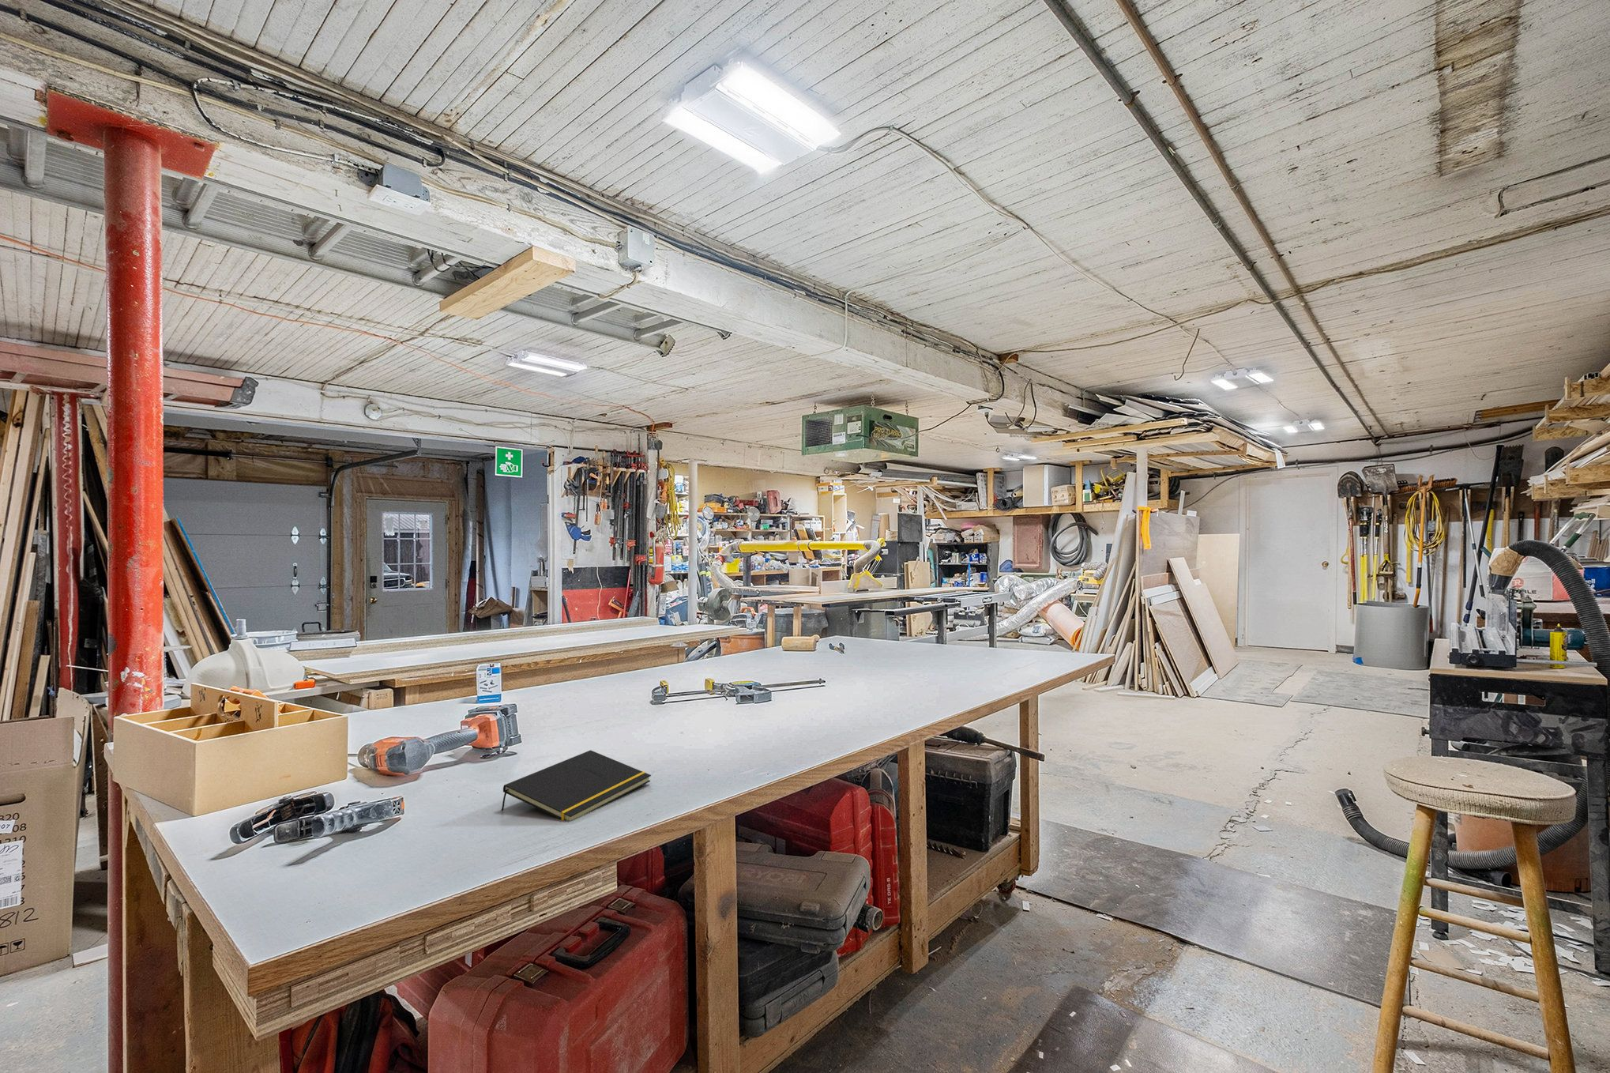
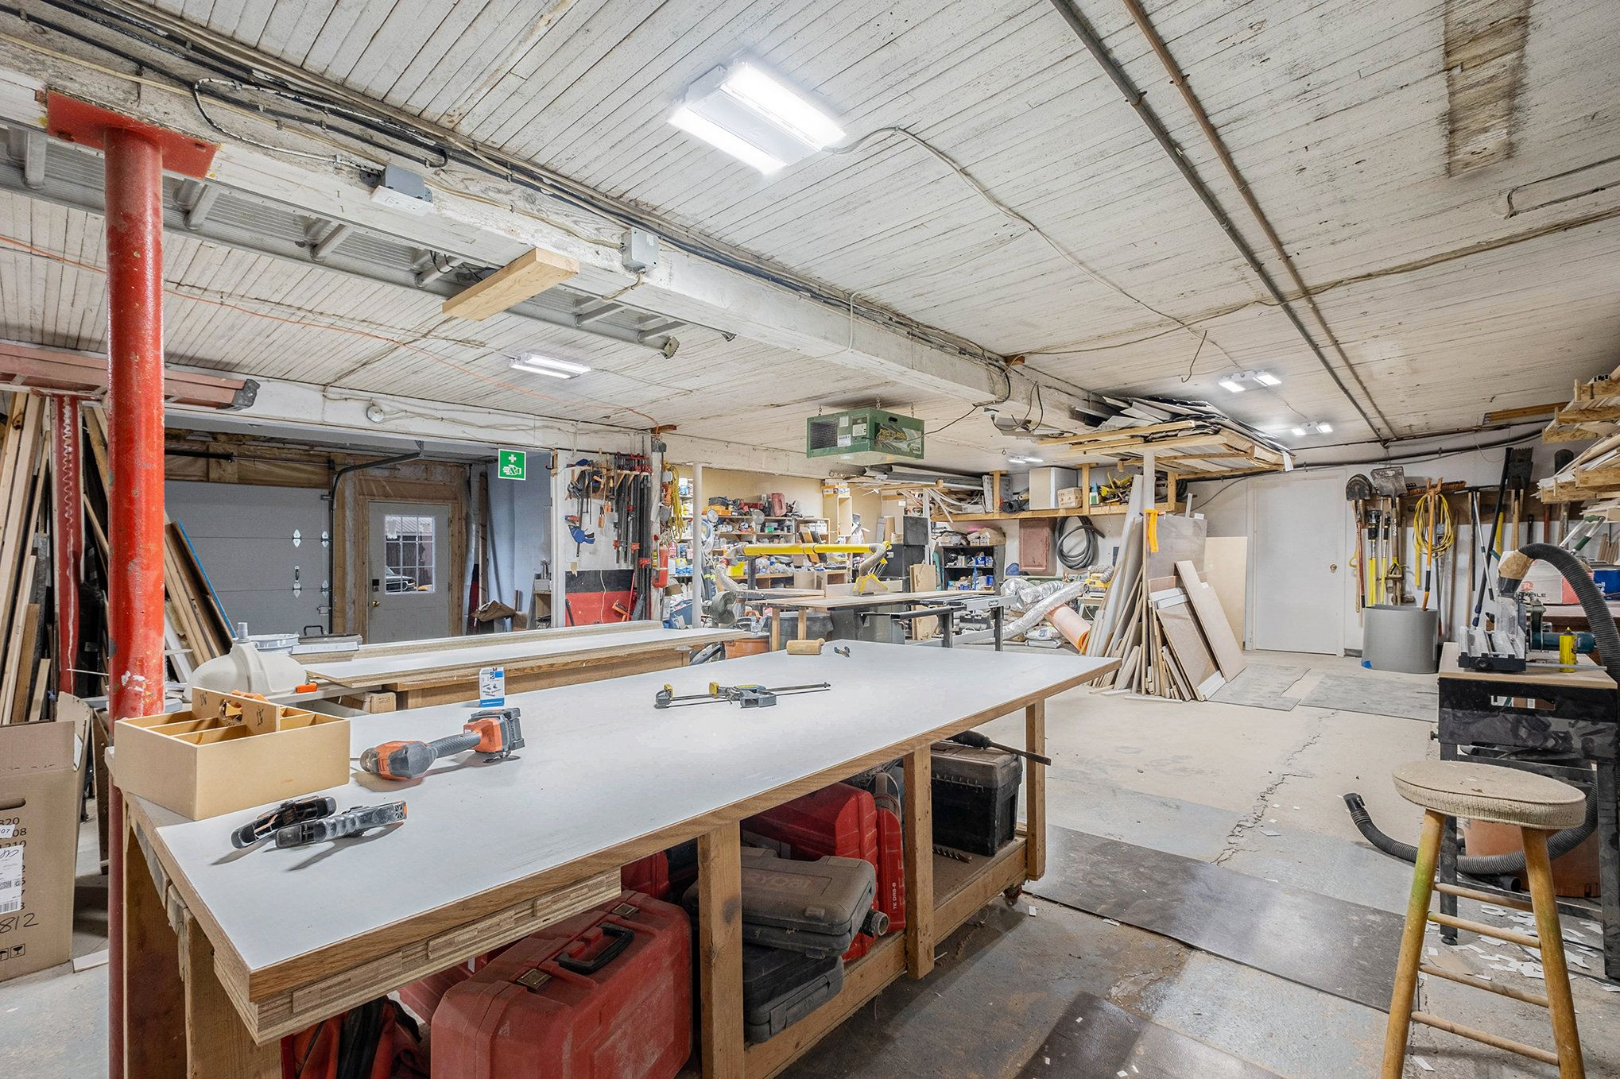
- notepad [500,750,651,822]
